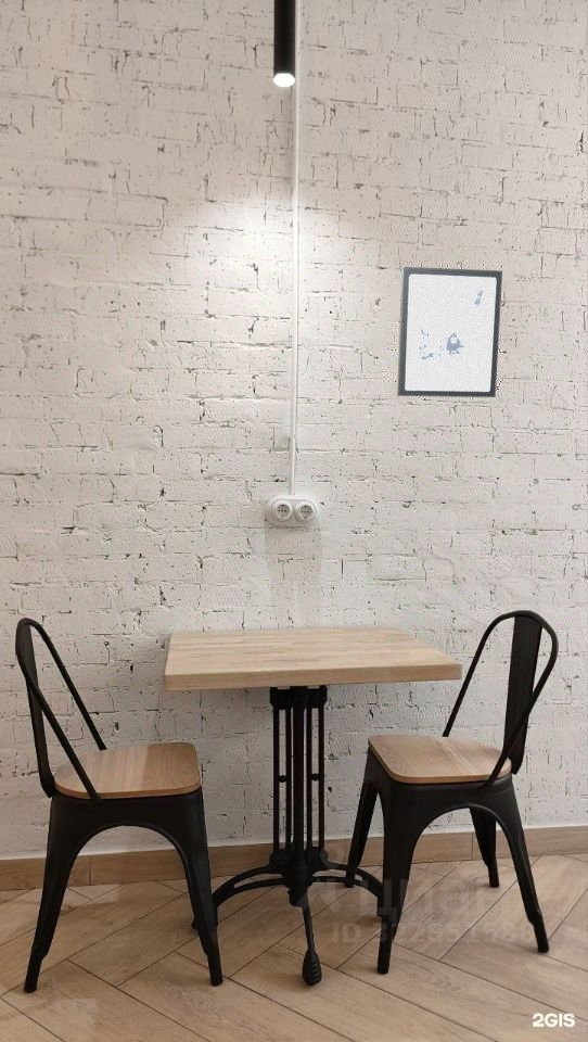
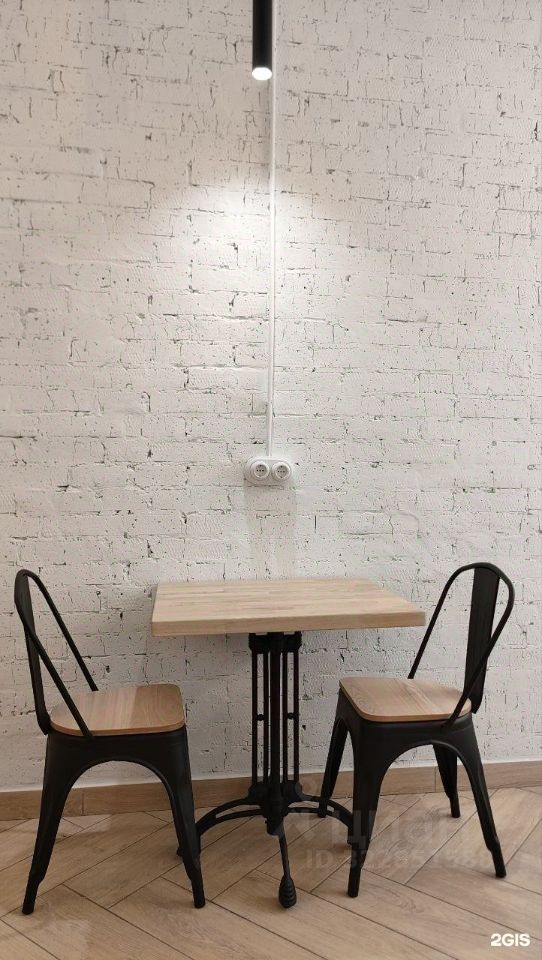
- wall art [396,266,503,398]
